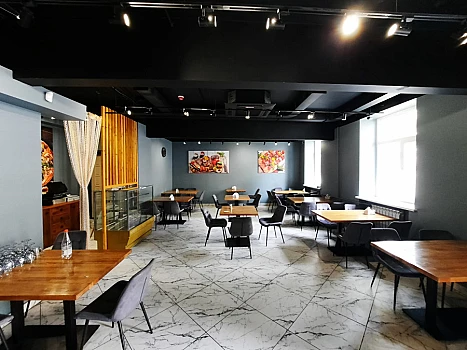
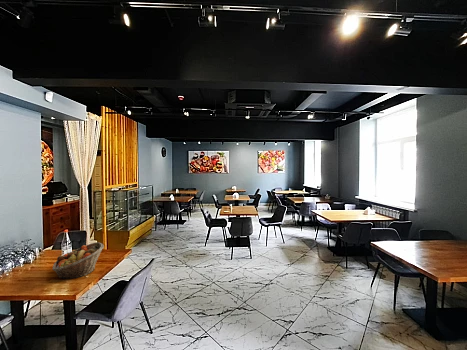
+ fruit basket [52,241,105,280]
